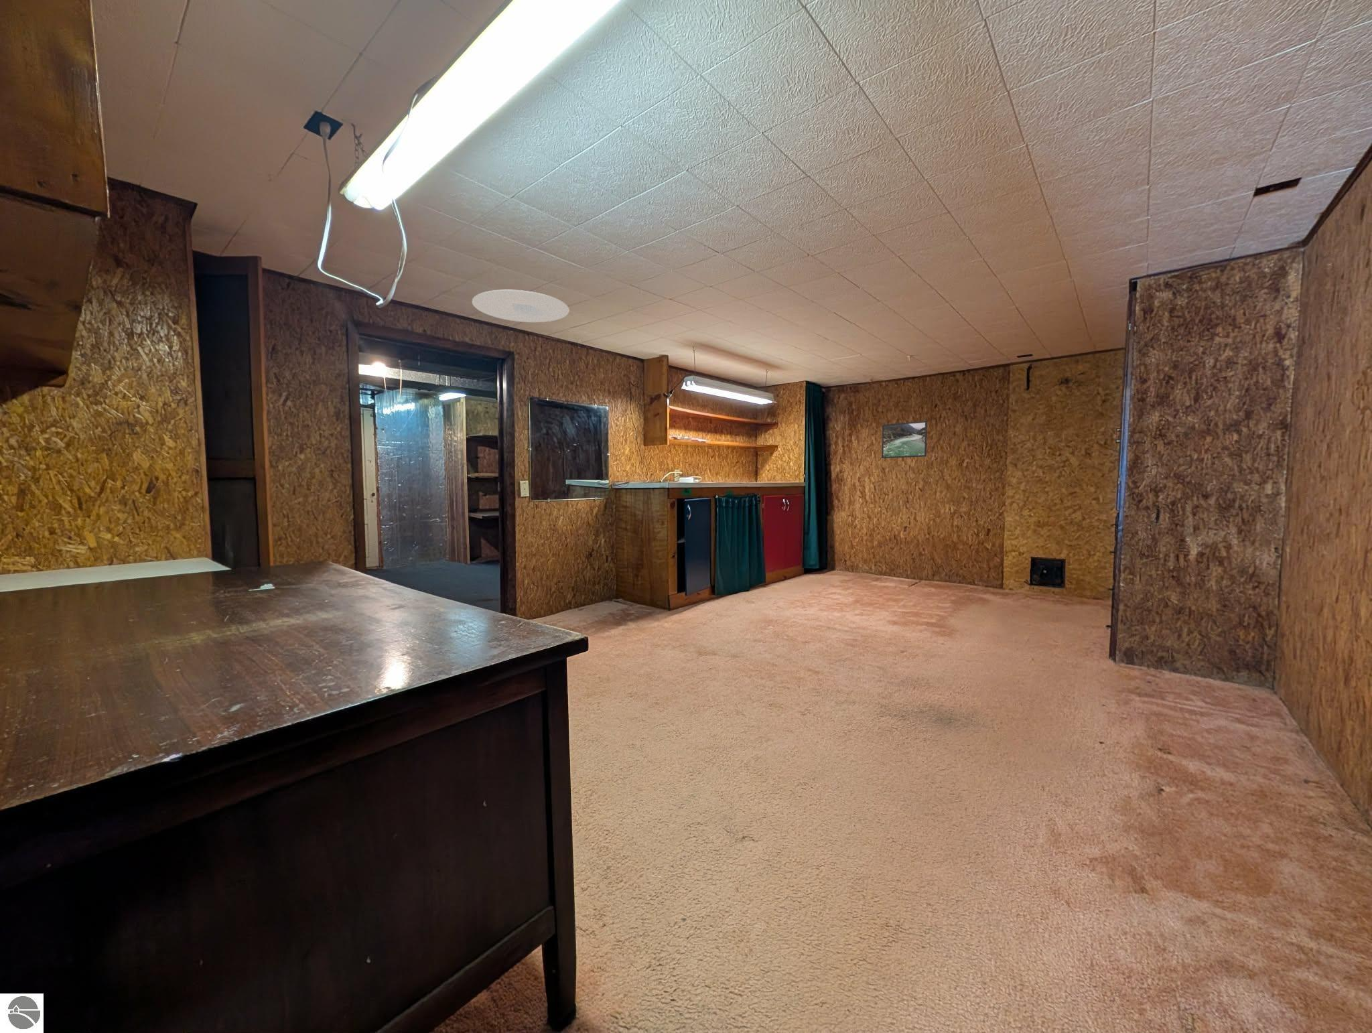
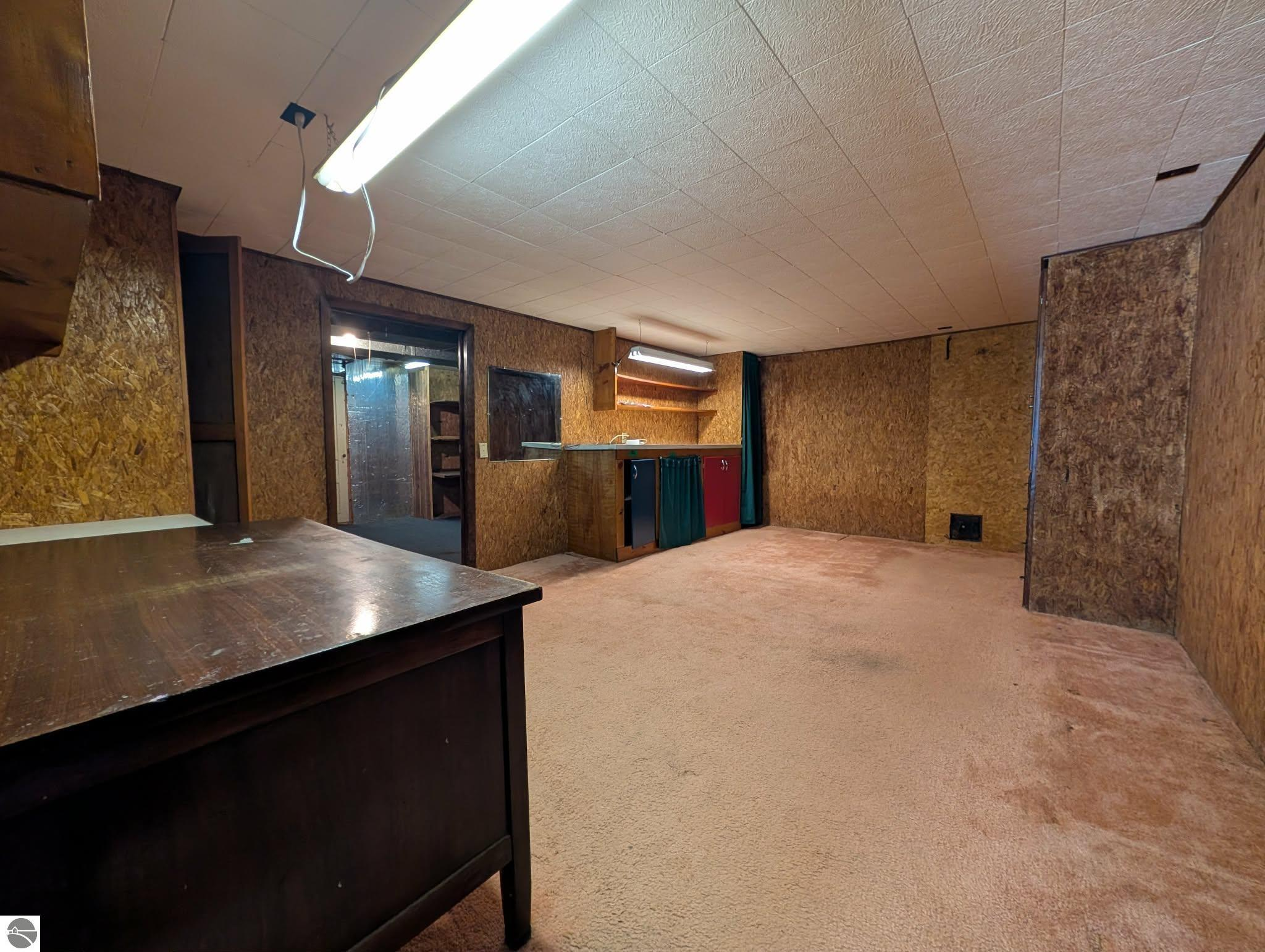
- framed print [881,420,927,459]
- ceiling light [472,290,569,323]
